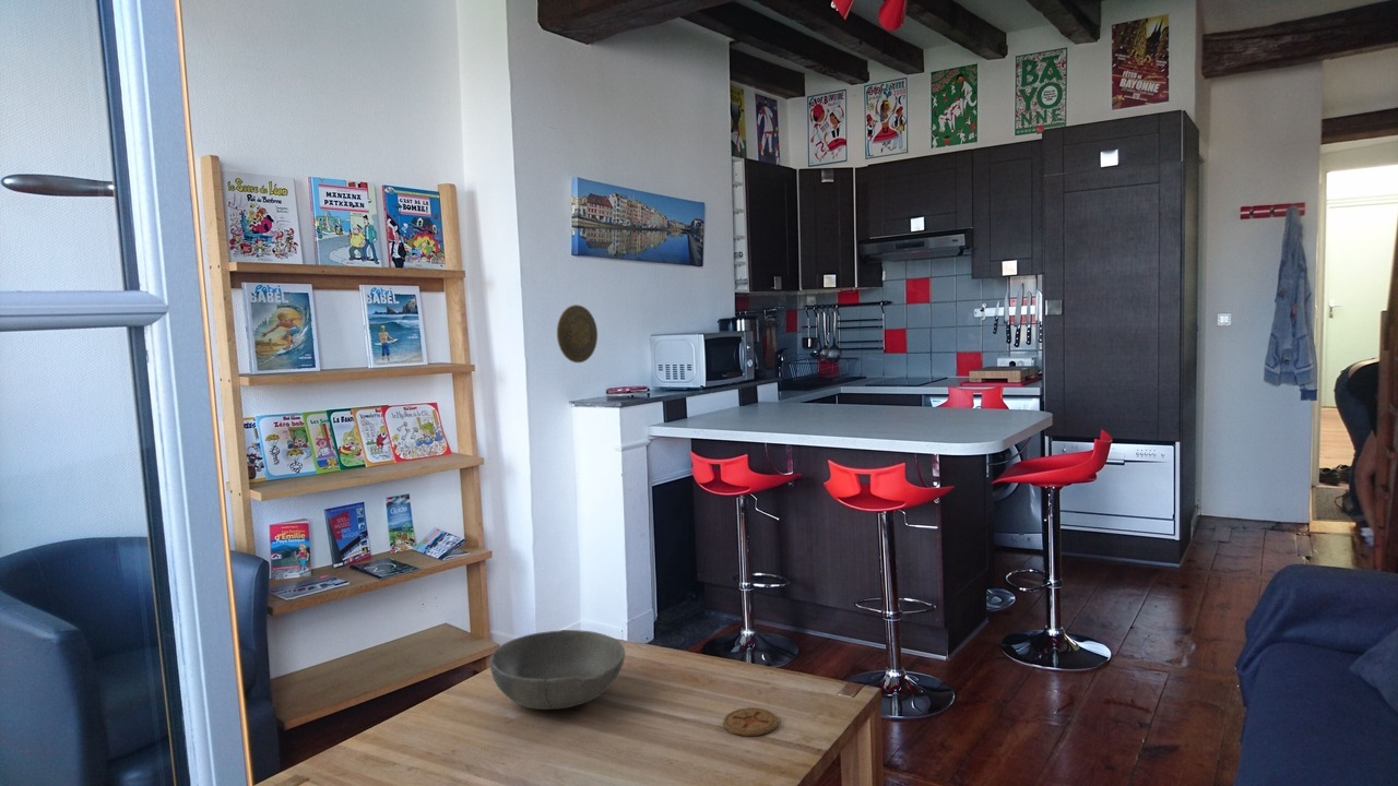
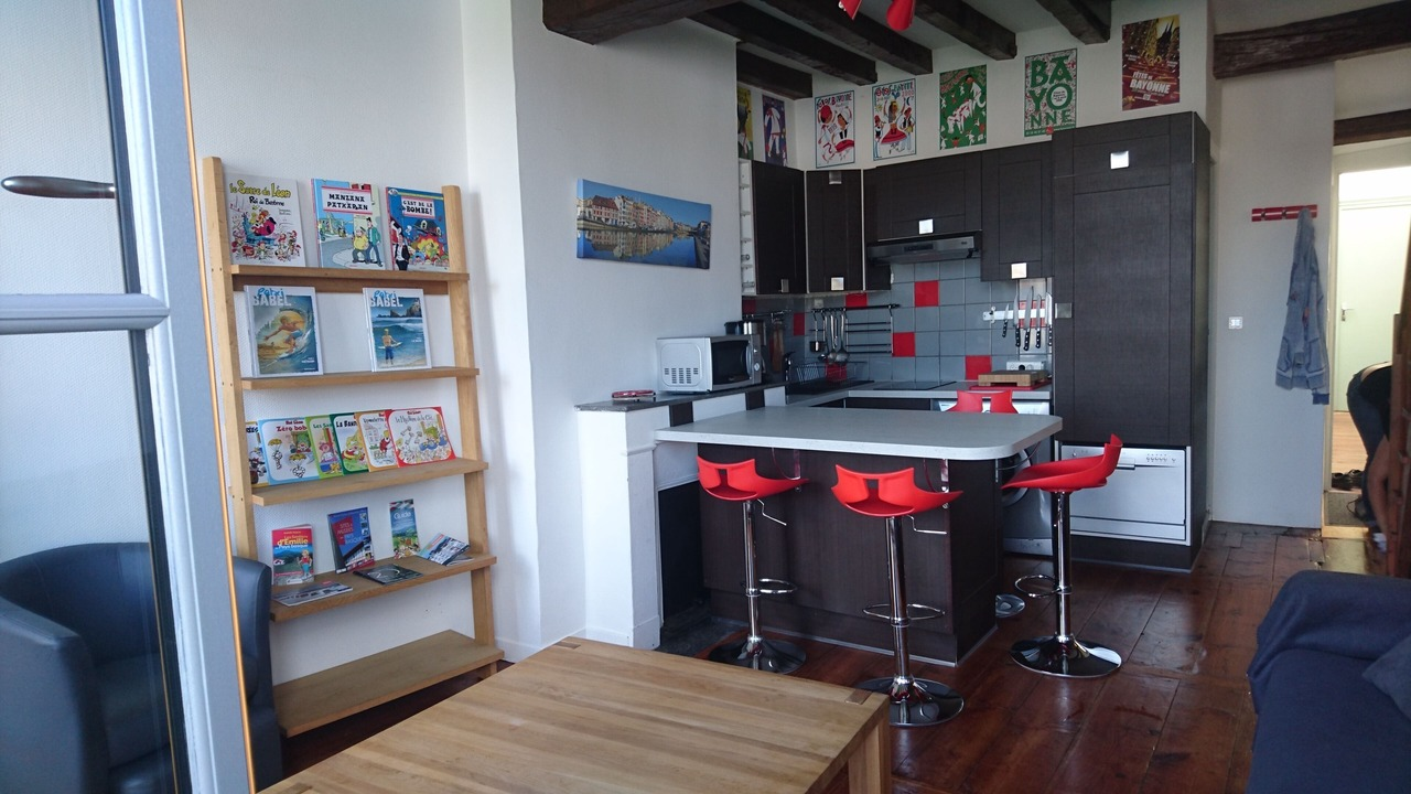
- coaster [723,706,779,737]
- decorative plate [556,303,599,364]
- bowl [488,629,626,711]
